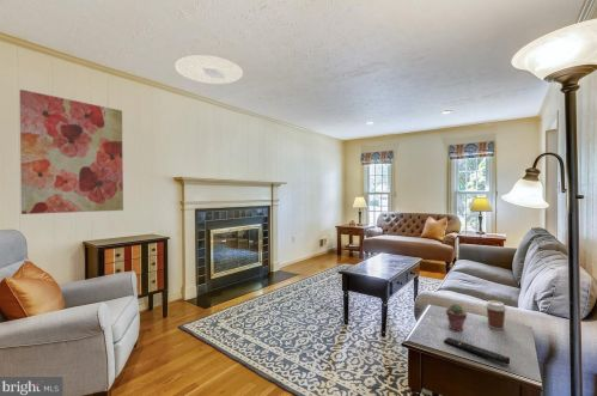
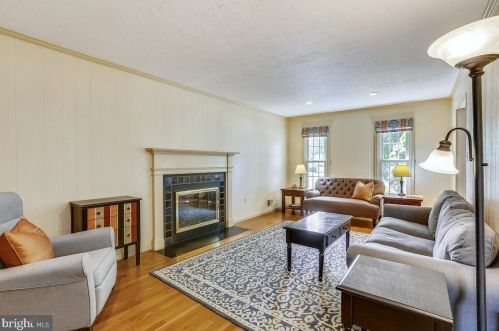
- coffee cup [485,299,507,331]
- potted succulent [445,303,468,331]
- ceiling light [173,54,244,85]
- wall art [18,89,124,215]
- remote control [443,336,511,365]
